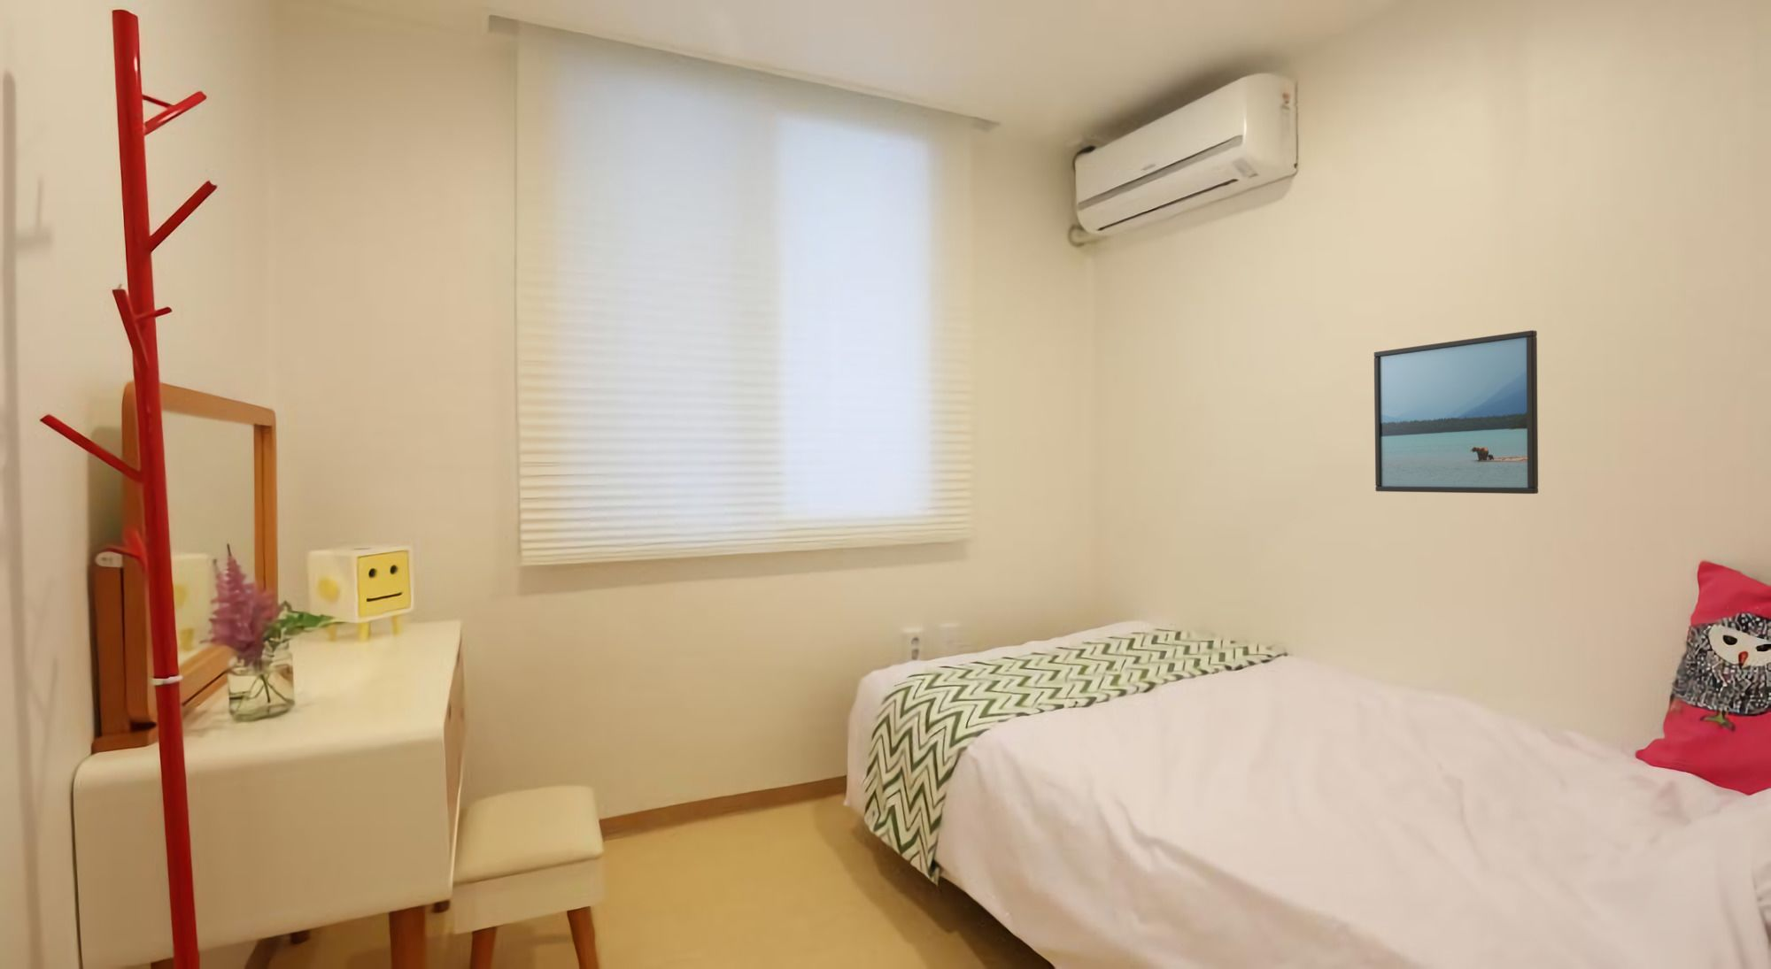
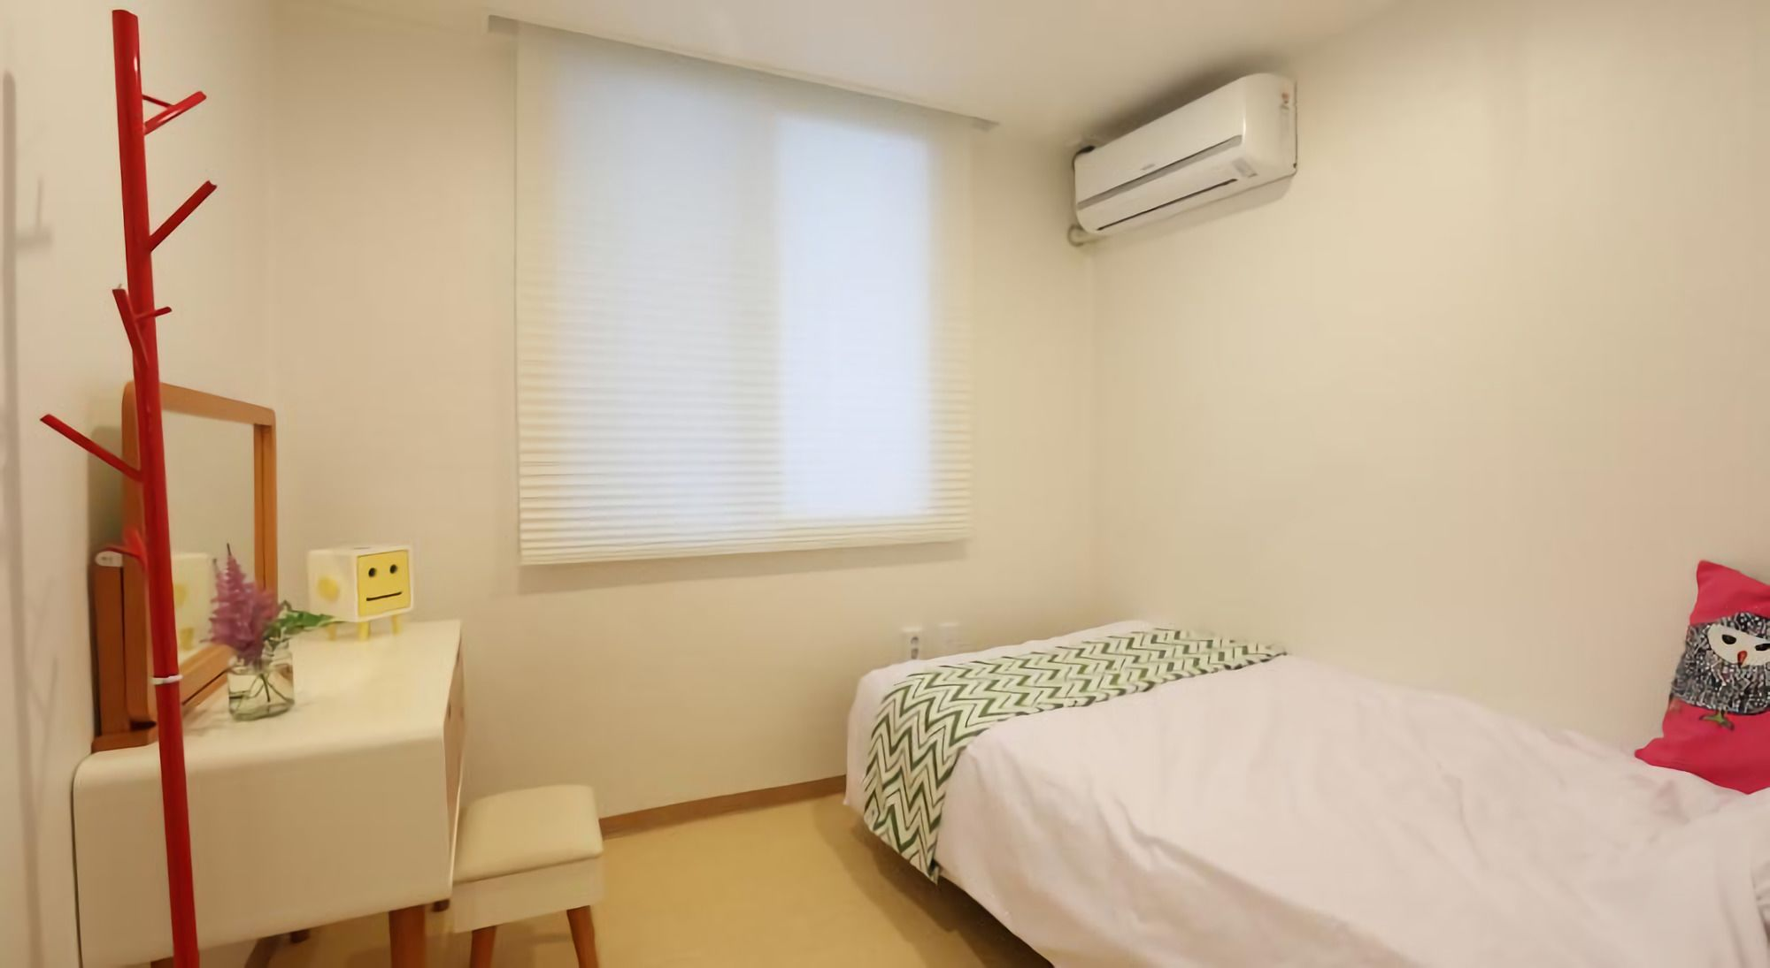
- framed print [1374,329,1539,495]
